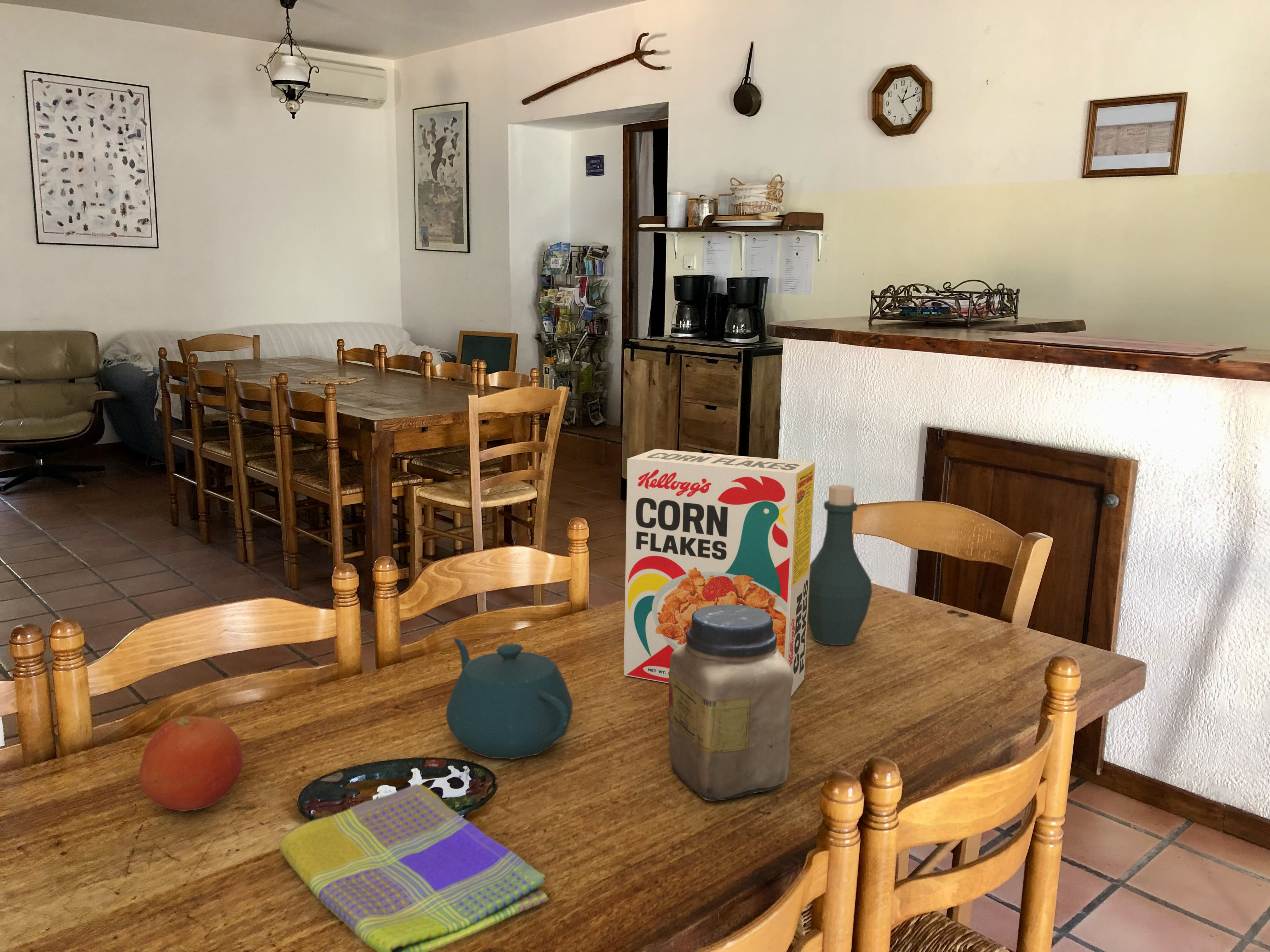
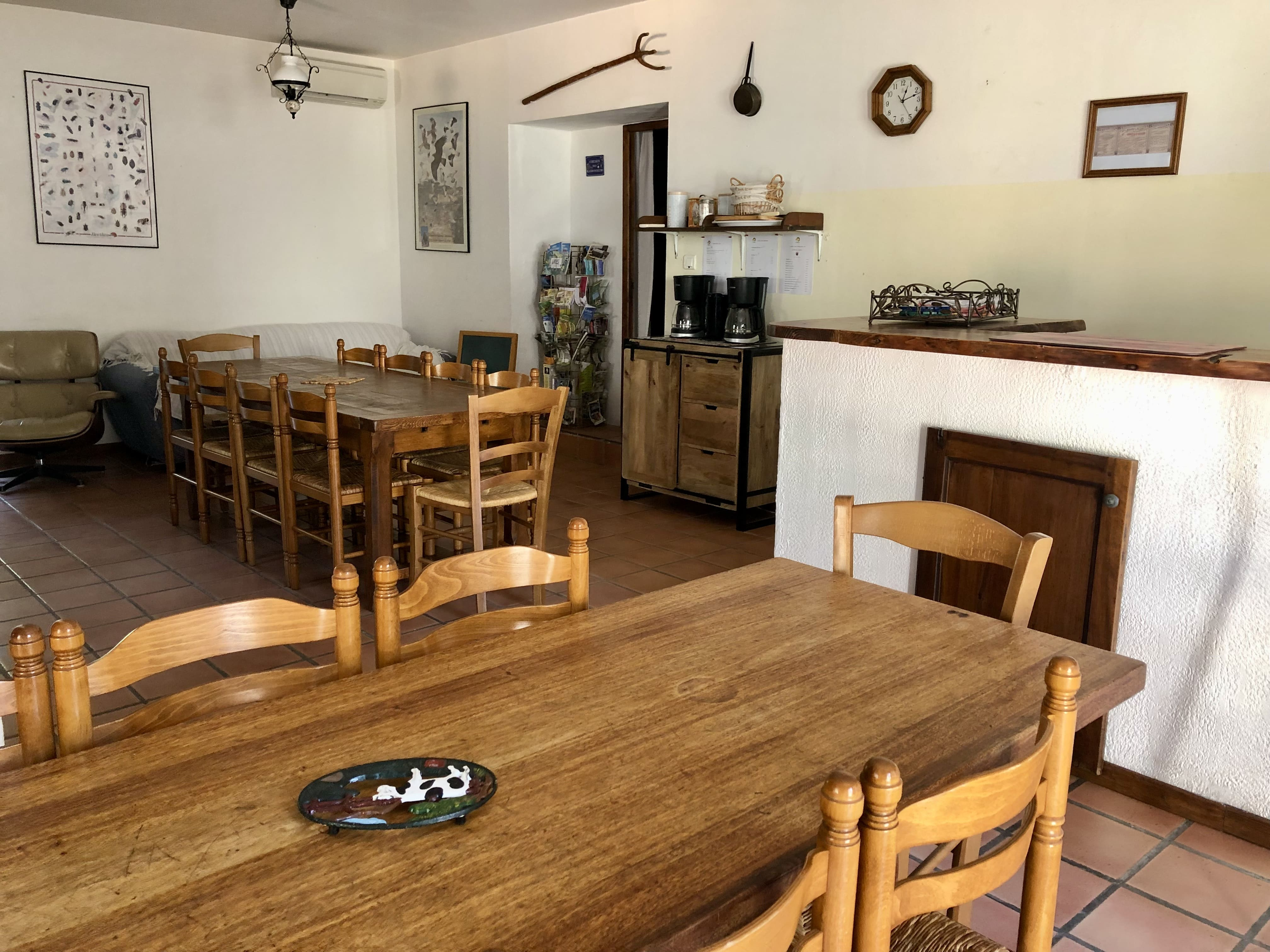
- dish towel [279,784,548,952]
- bottle [807,484,872,646]
- fruit [139,716,243,811]
- teapot [446,638,573,759]
- cereal box [623,449,815,697]
- jar [668,605,793,801]
